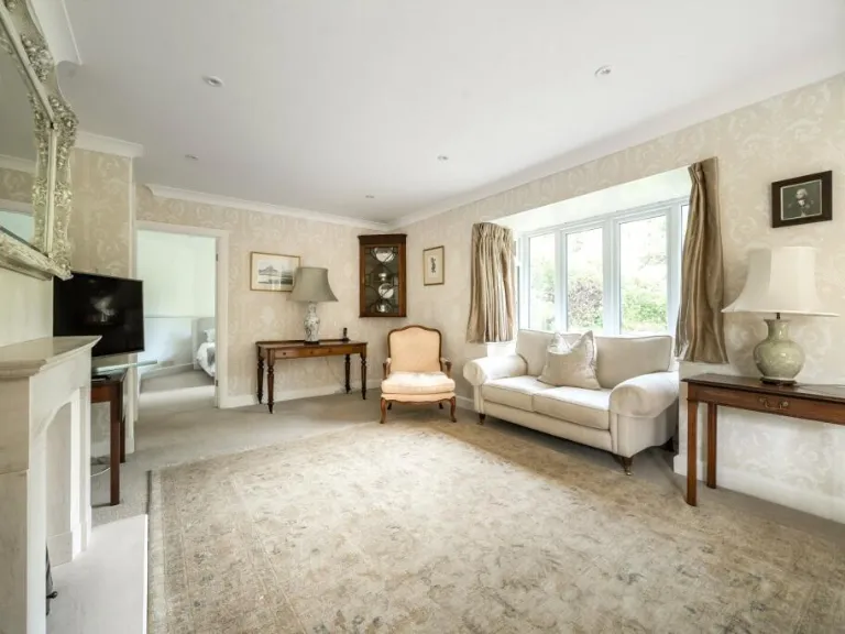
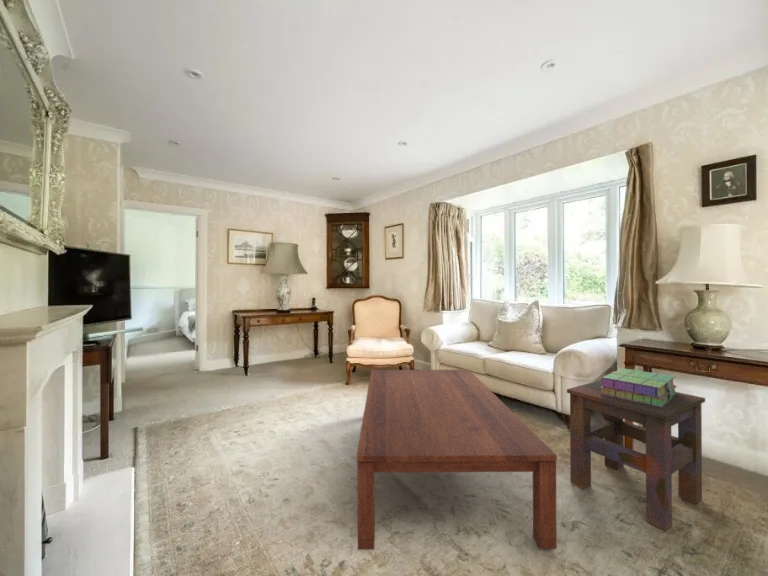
+ coffee table [355,369,558,551]
+ side table [566,379,706,531]
+ stack of books [599,367,678,407]
